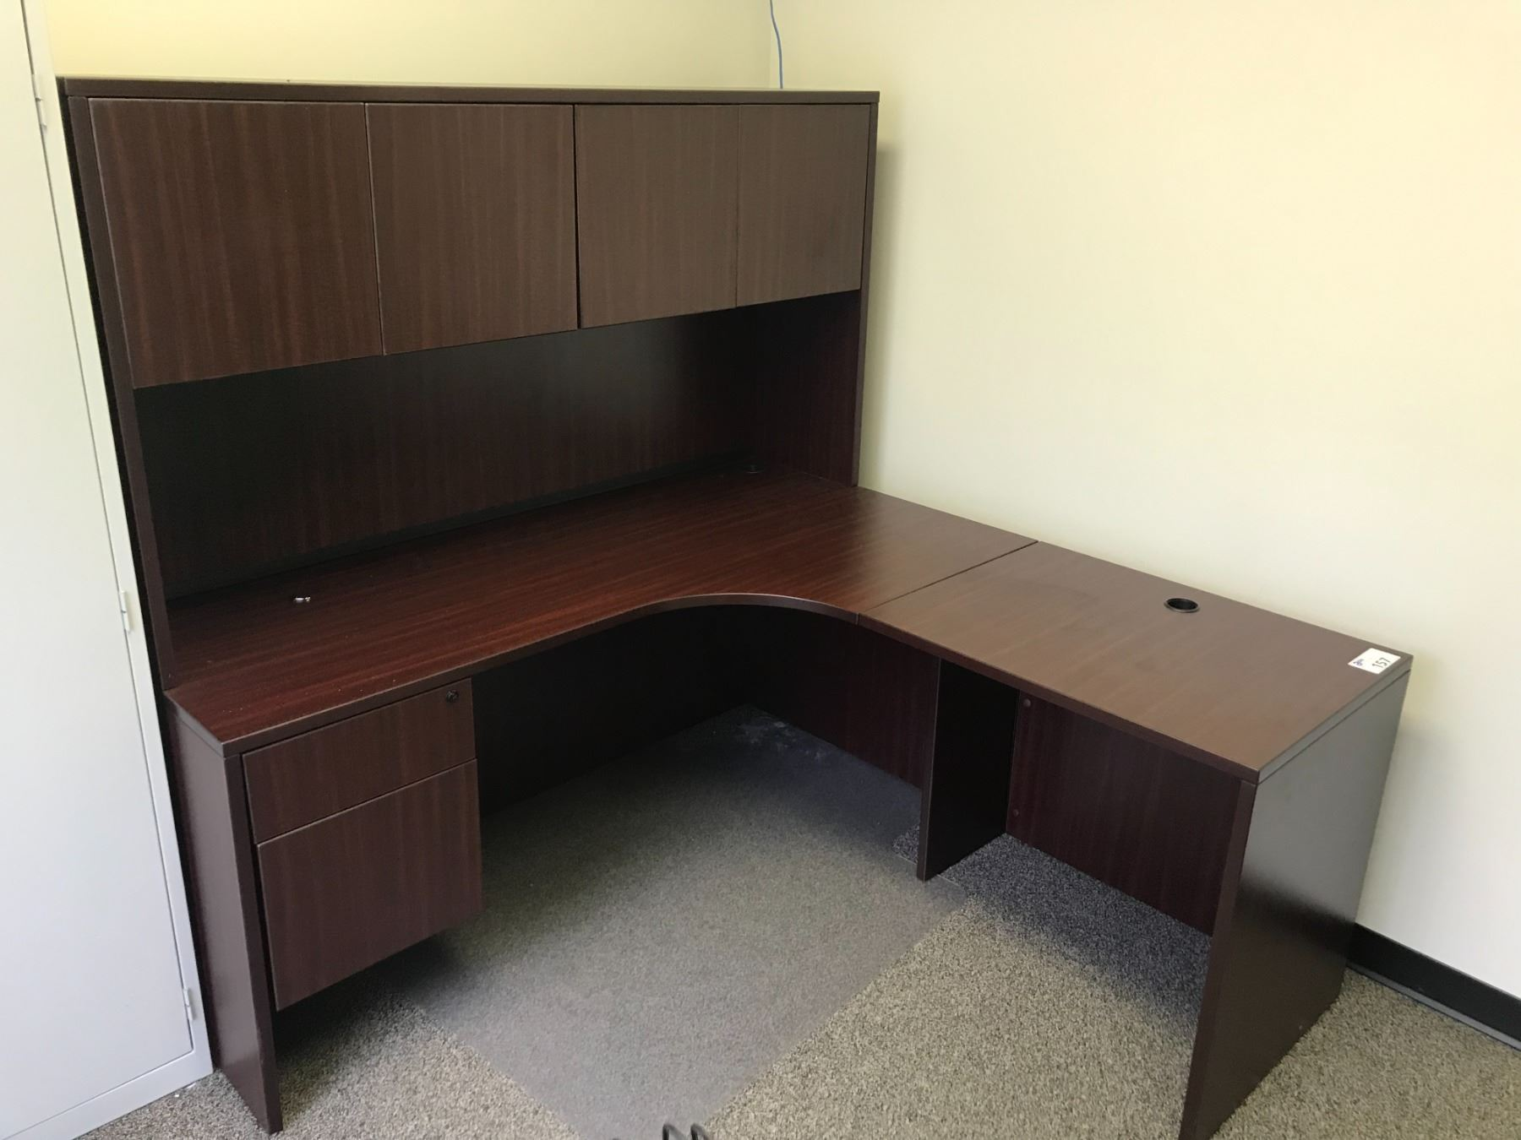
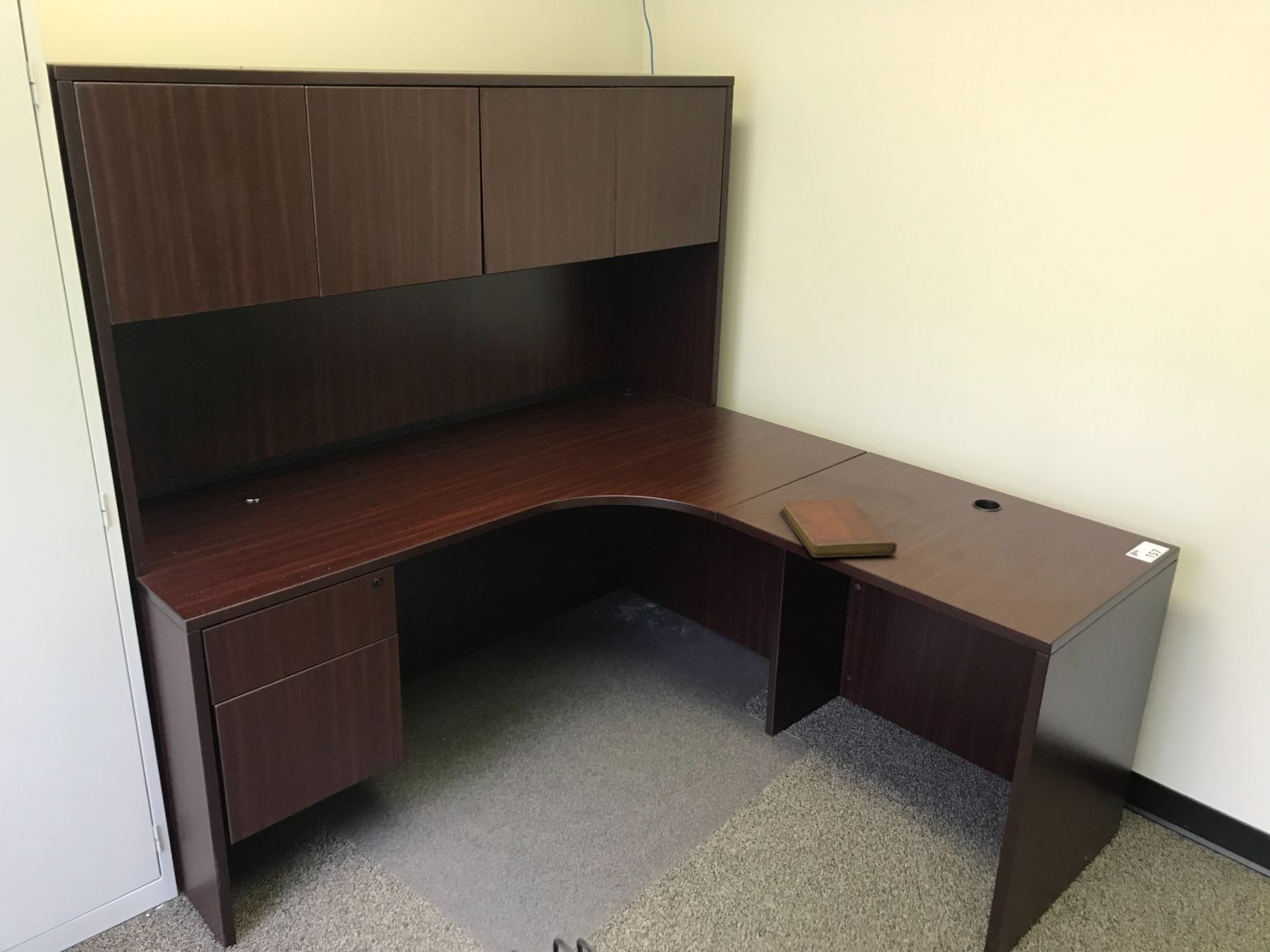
+ notebook [780,498,898,559]
